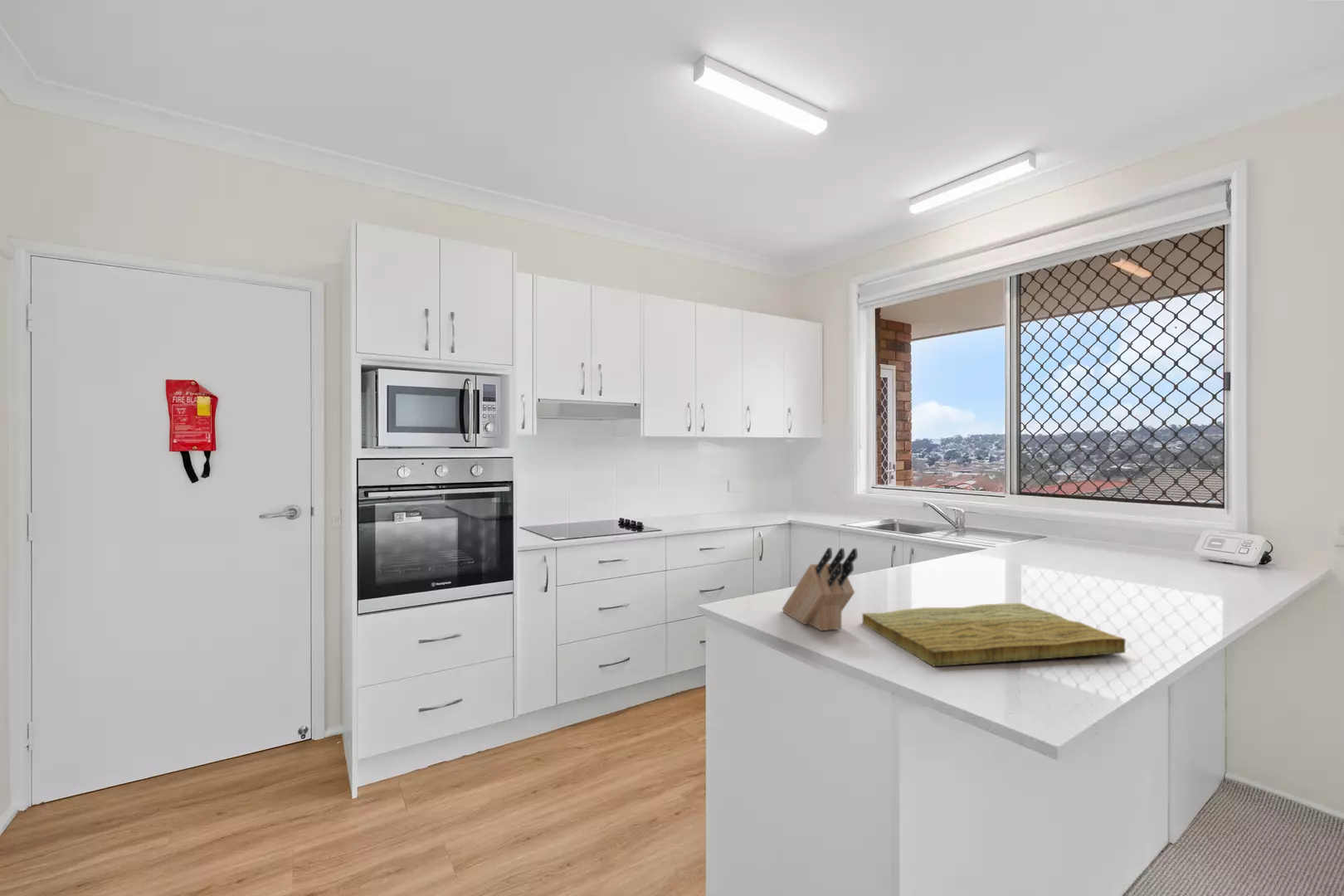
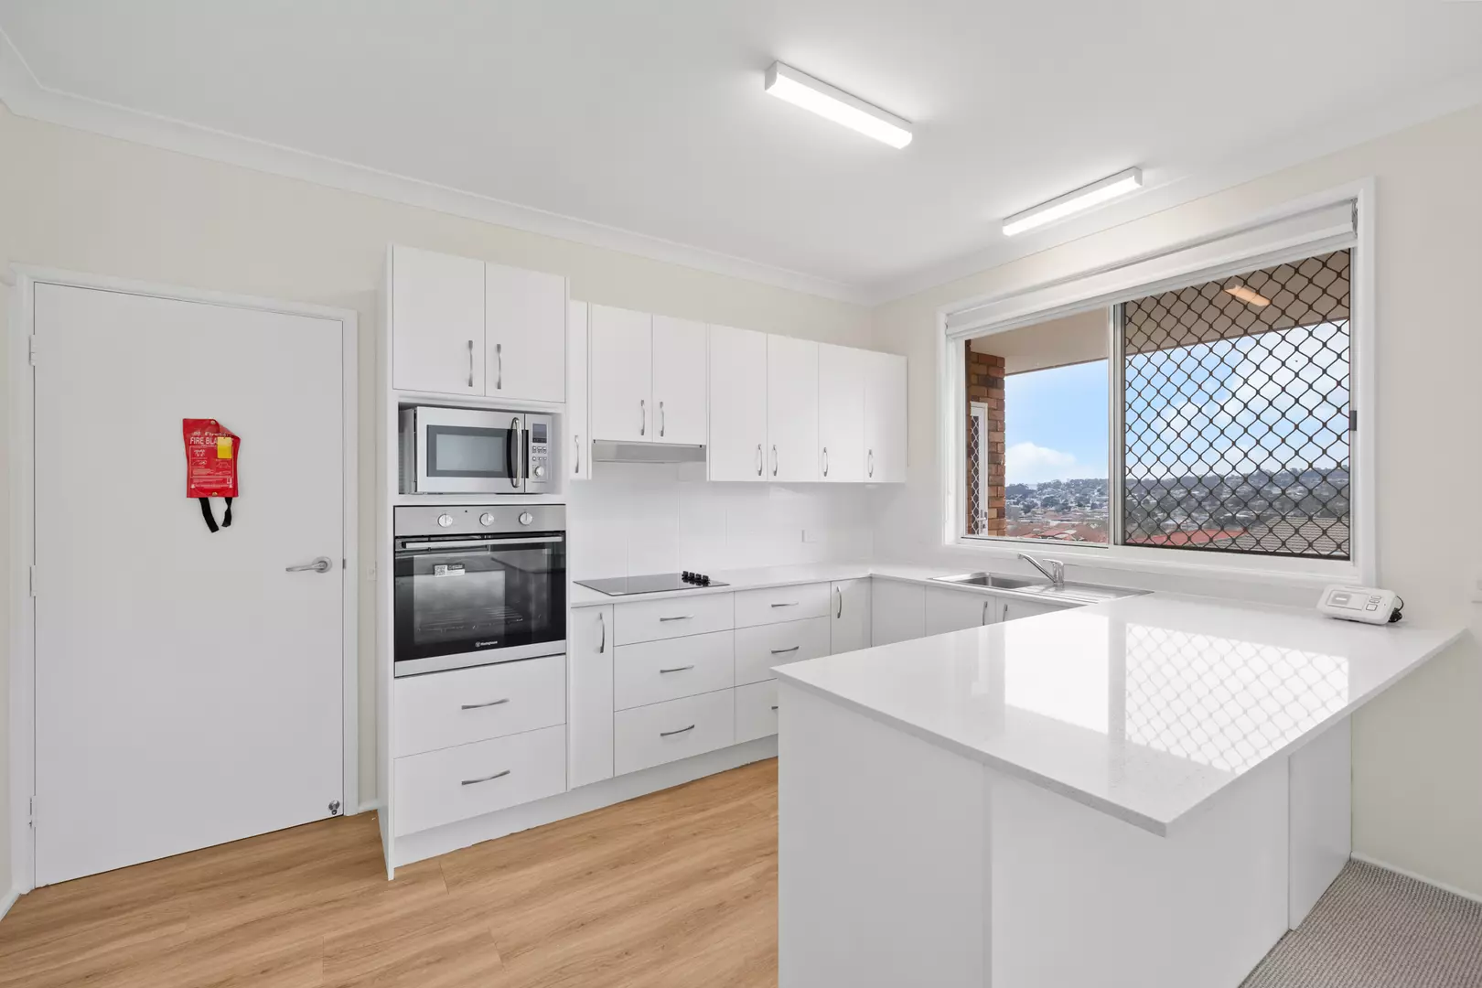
- cutting board [862,602,1126,668]
- knife block [782,547,859,631]
